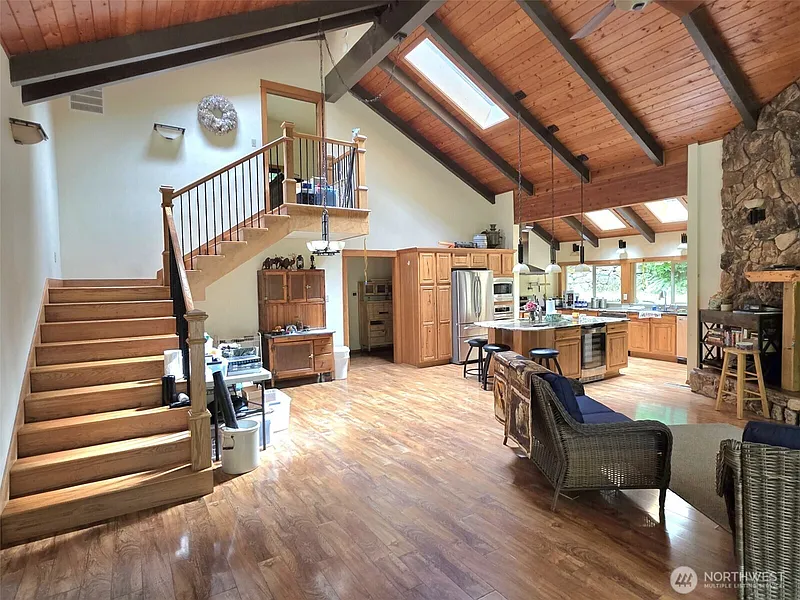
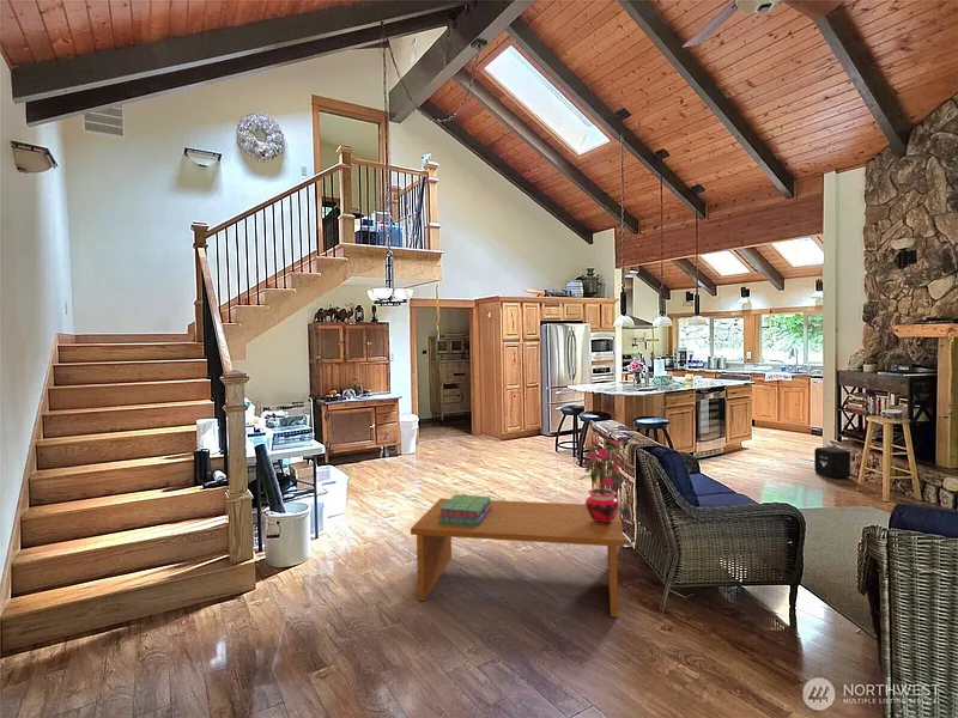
+ stack of books [438,493,492,525]
+ coffee table [410,497,625,619]
+ potted flower [578,438,623,525]
+ air purifier [813,446,851,479]
